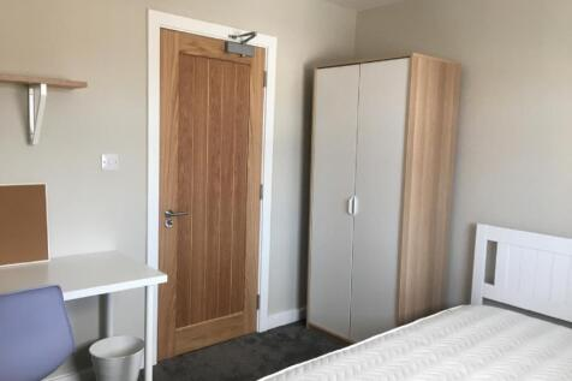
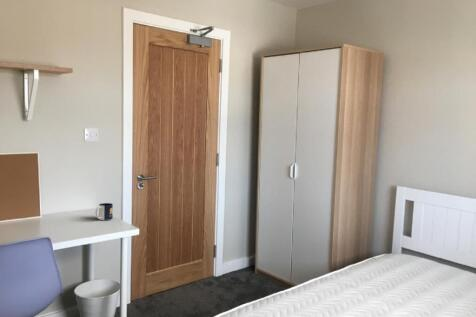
+ mug [95,202,114,221]
